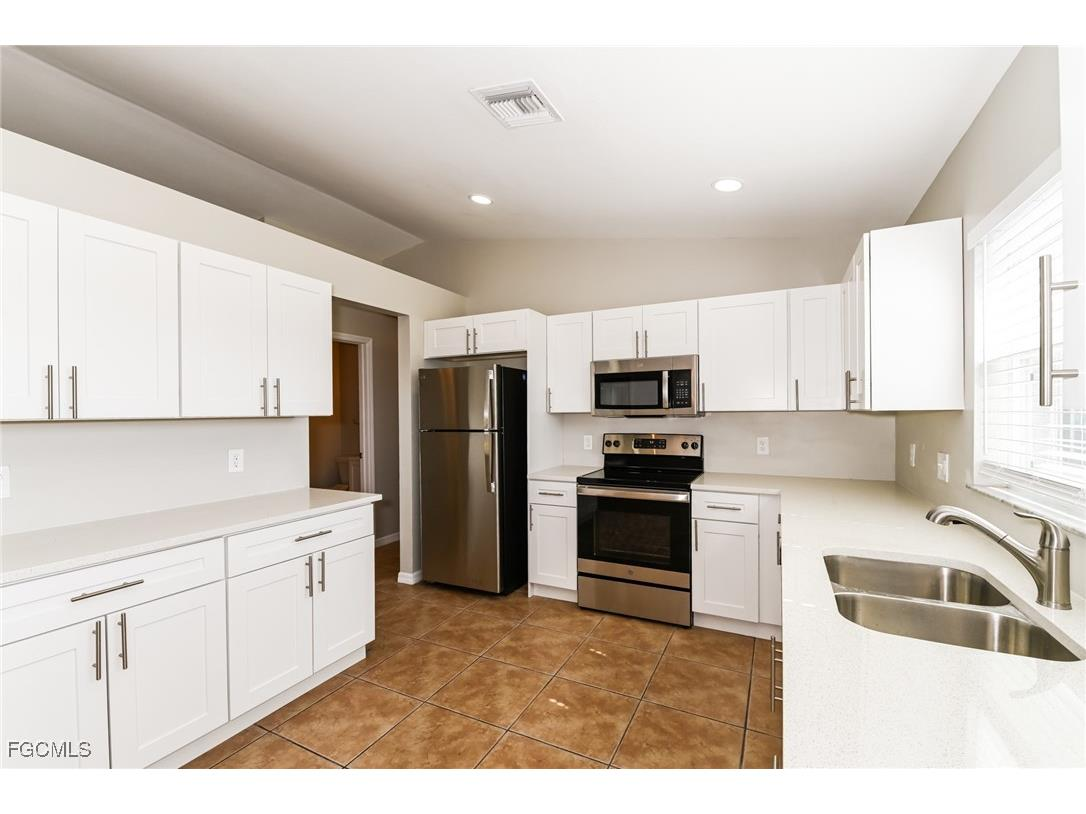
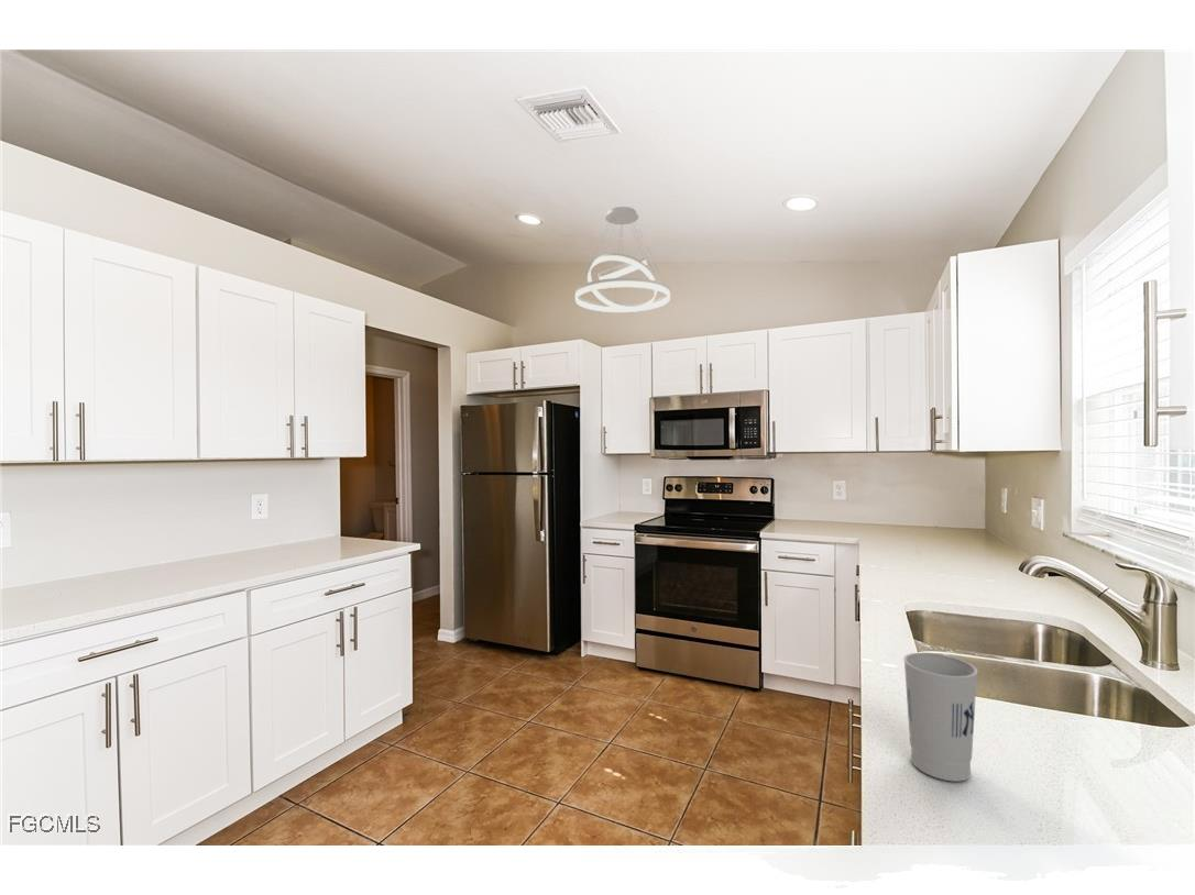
+ cup [902,652,978,783]
+ pendant light [574,206,671,313]
